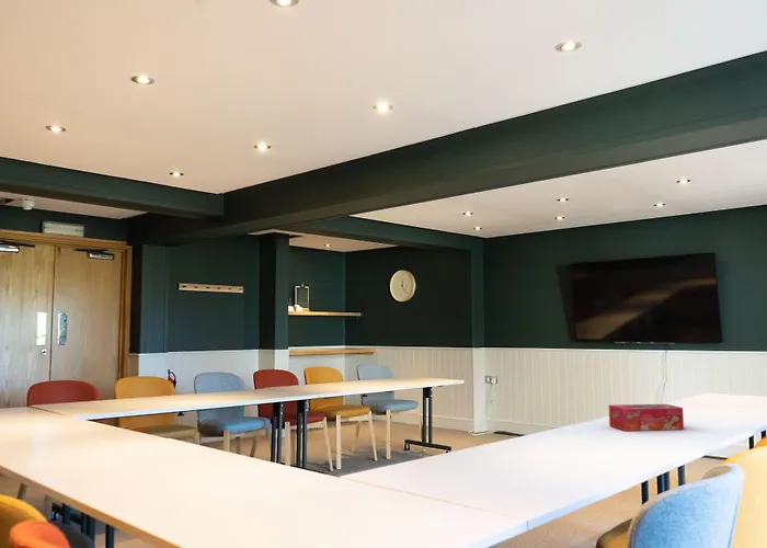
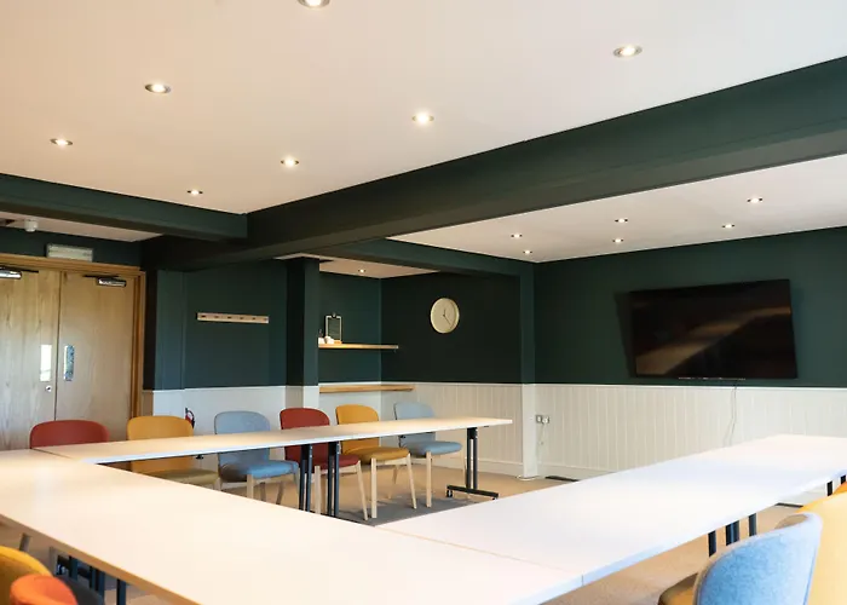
- tissue box [608,403,685,432]
